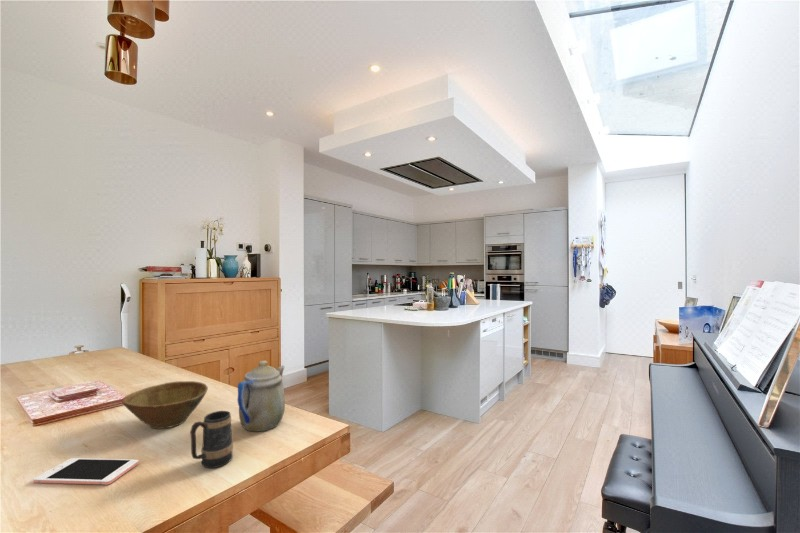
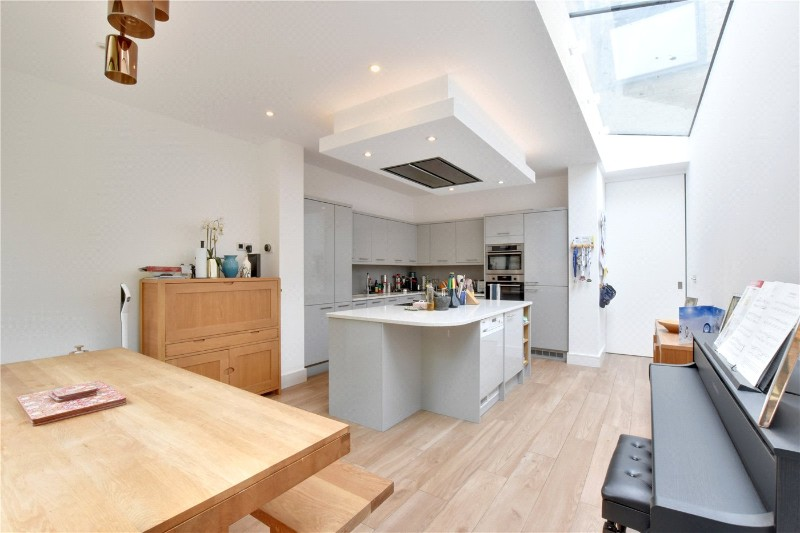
- mug [189,410,234,469]
- bowl [121,380,209,430]
- teapot [236,360,286,432]
- cell phone [33,457,139,486]
